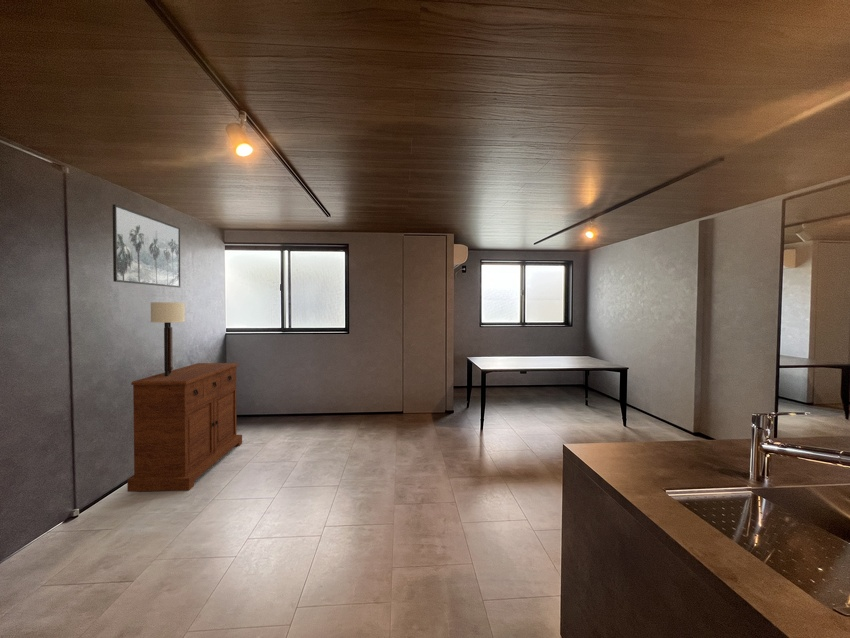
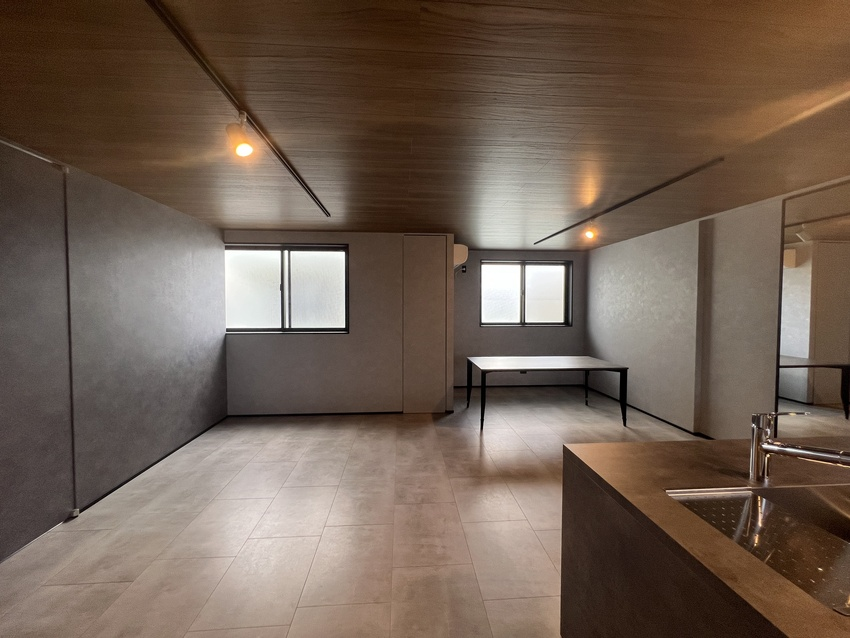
- sideboard [126,362,243,493]
- wall sconce [150,301,186,376]
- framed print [112,203,181,288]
